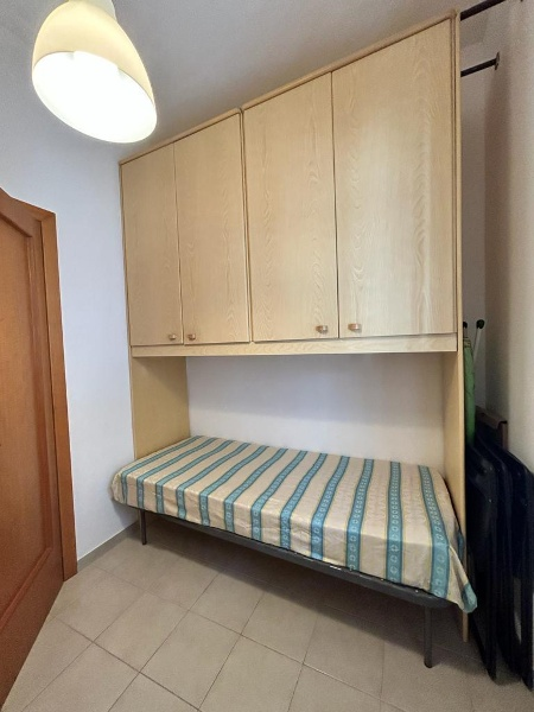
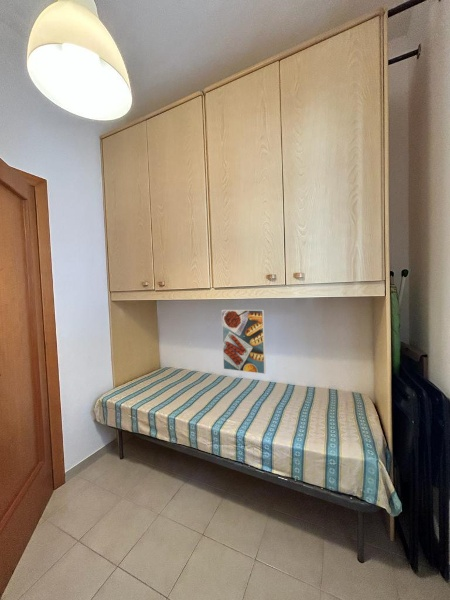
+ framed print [221,309,267,375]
